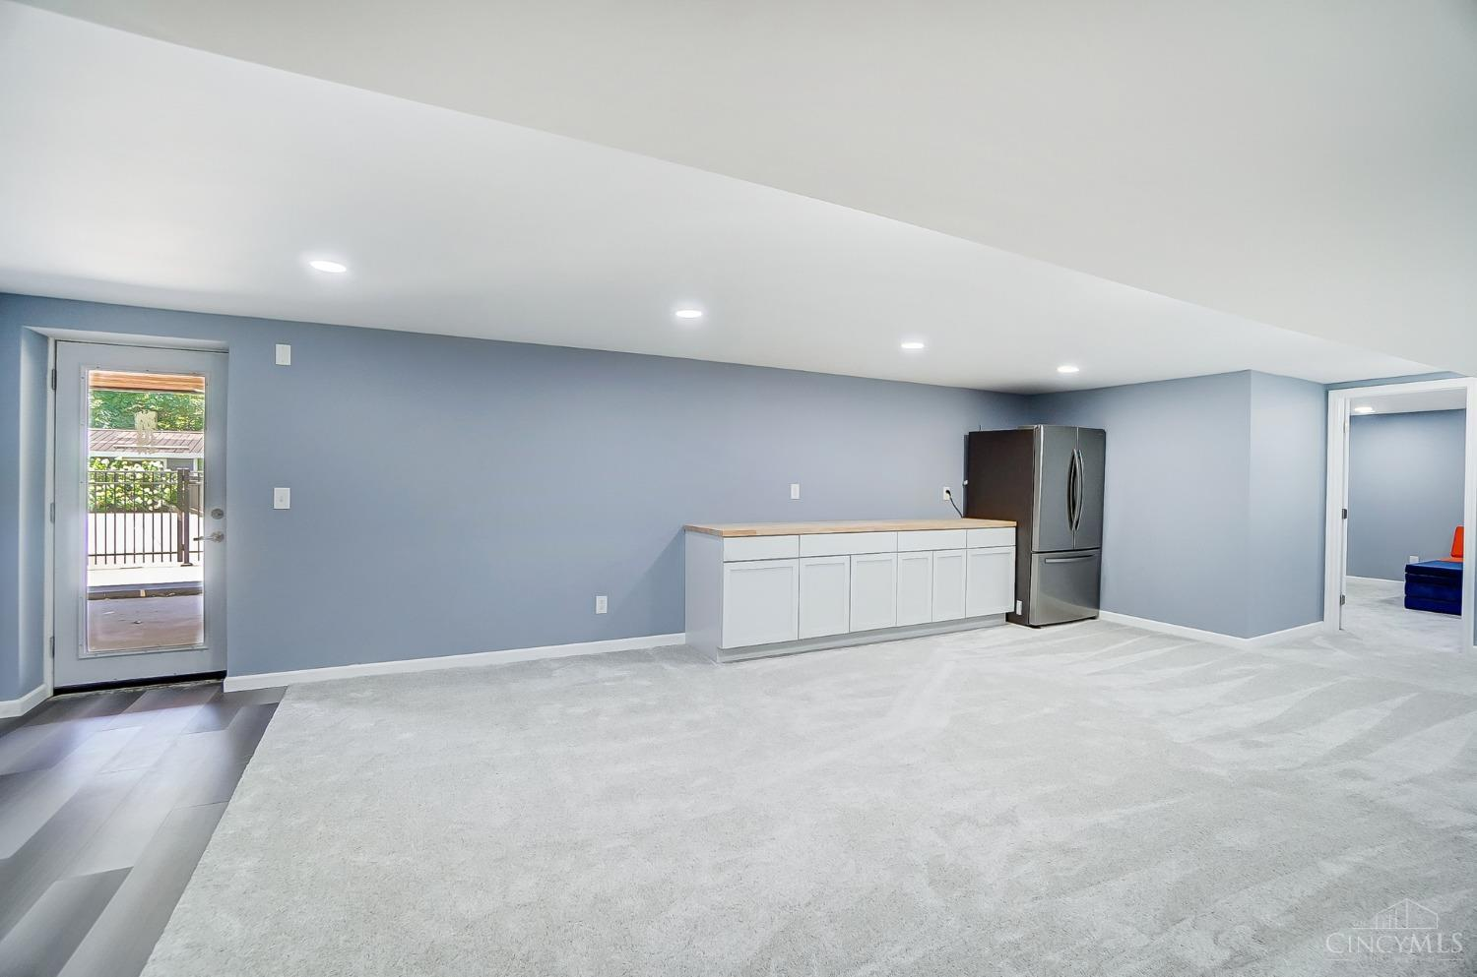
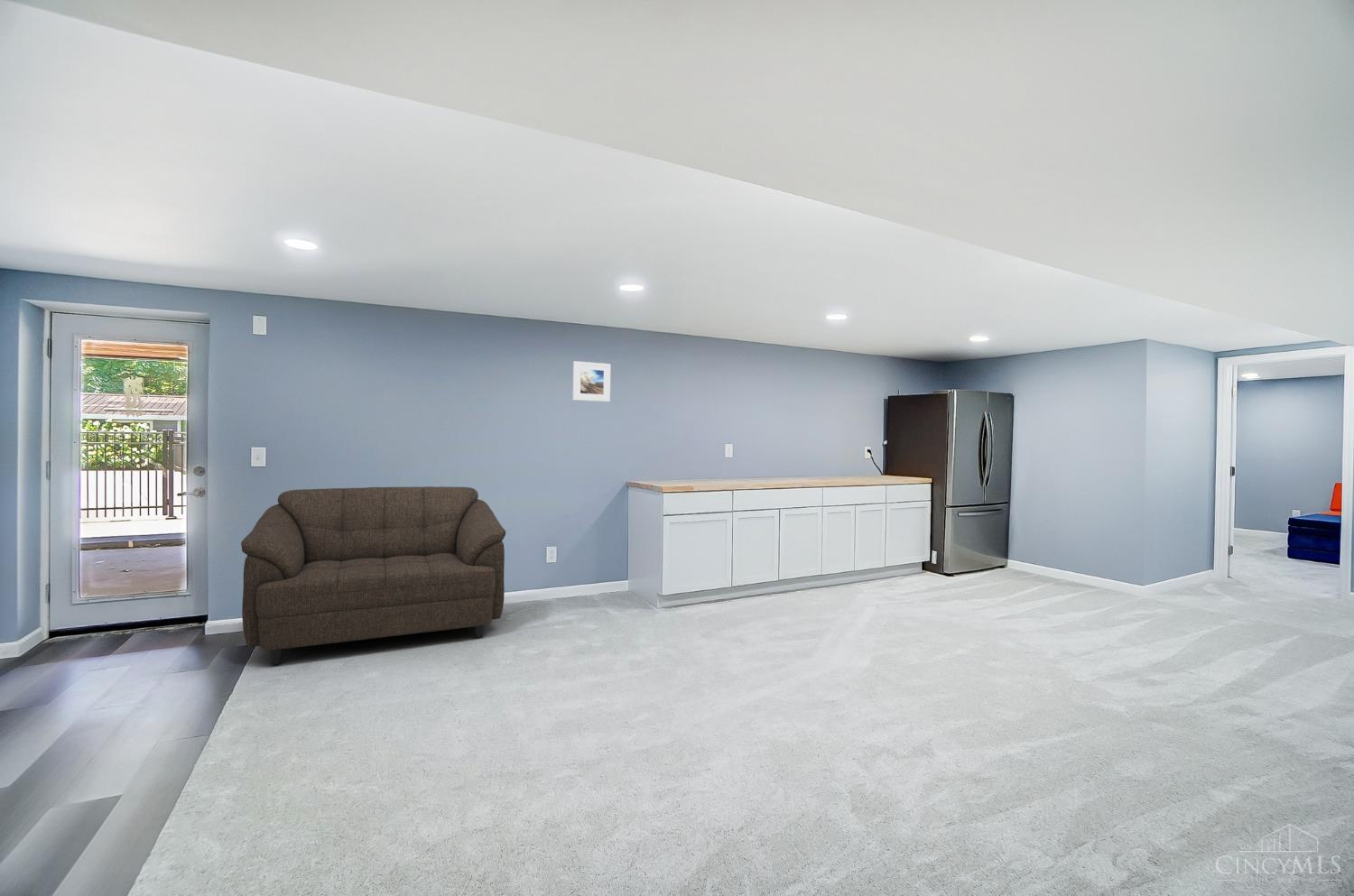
+ sofa [240,485,506,666]
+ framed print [572,360,611,402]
